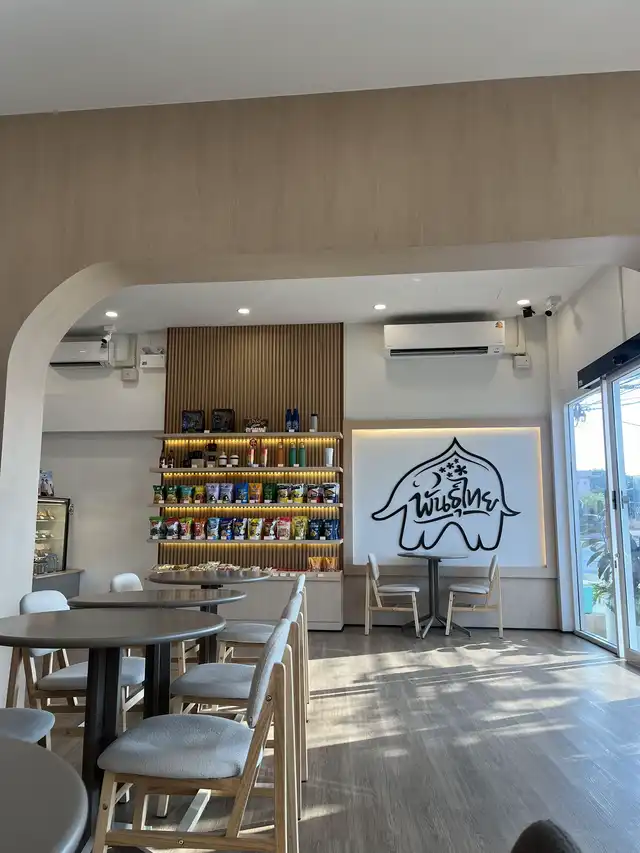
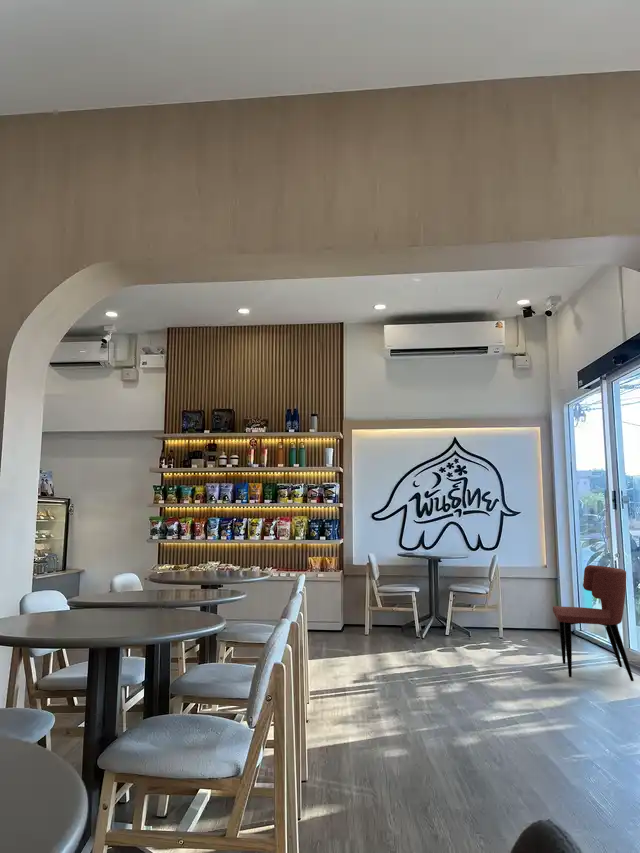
+ dining chair [552,564,635,682]
